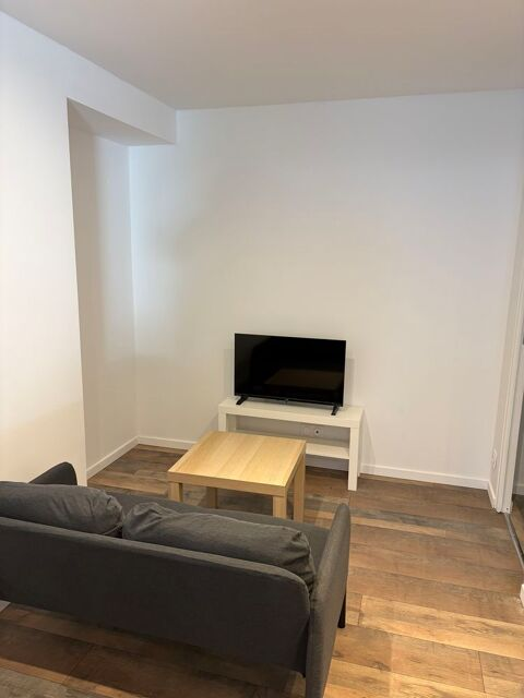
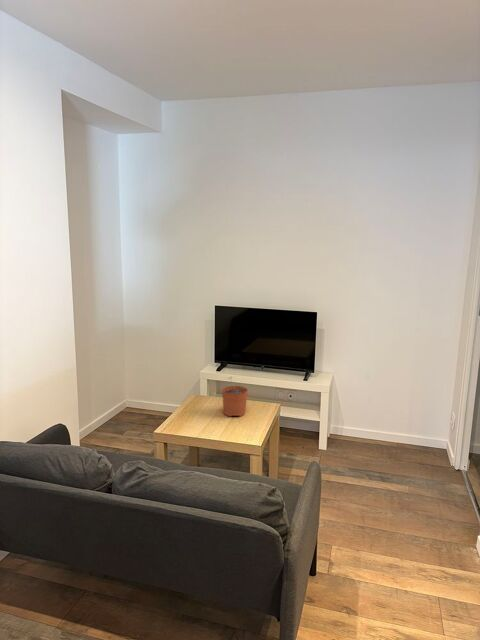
+ plant pot [221,376,249,418]
